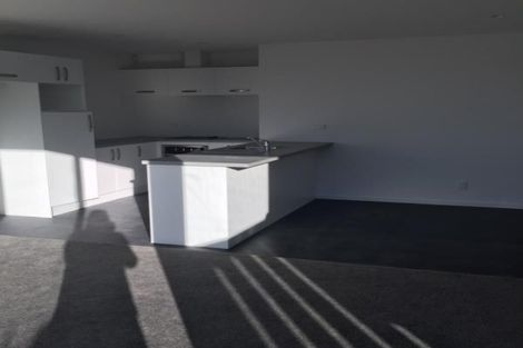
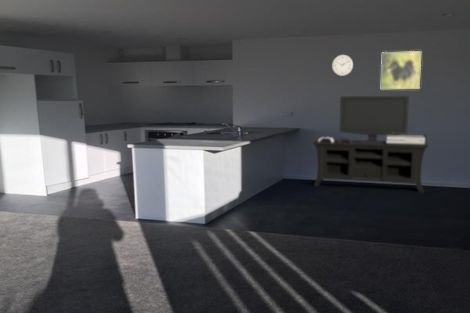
+ wall clock [331,54,354,77]
+ media console [312,95,430,193]
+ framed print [380,50,422,90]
